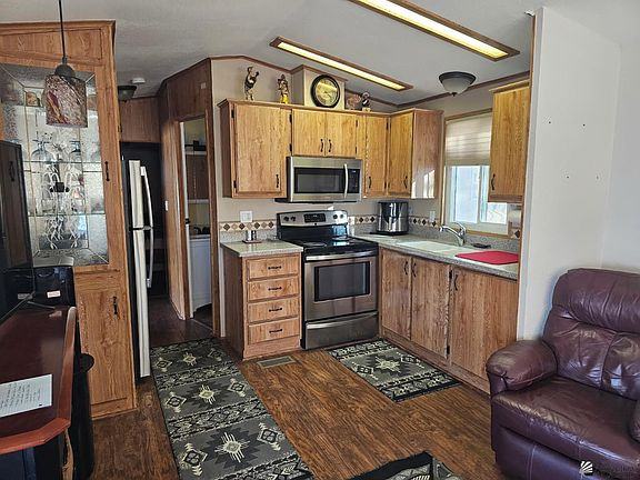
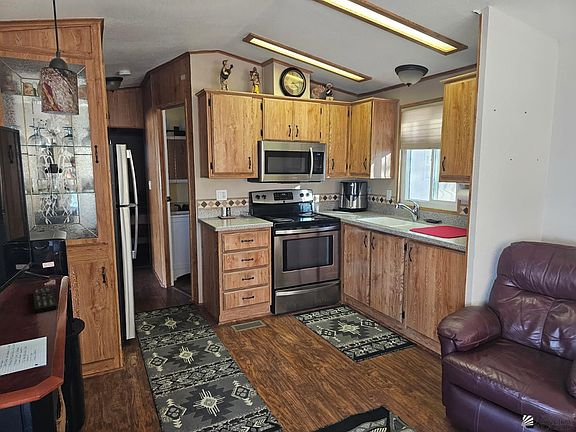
+ remote control [32,286,58,314]
